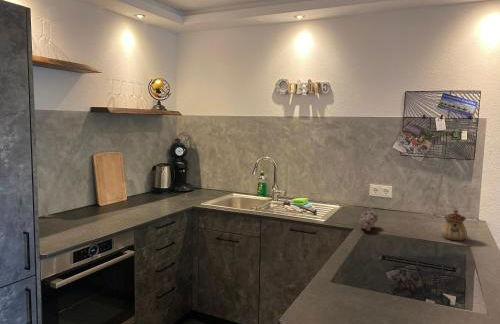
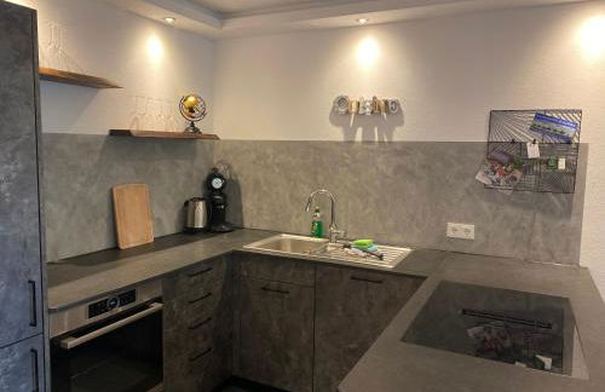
- teapot [440,209,468,242]
- fruit [358,209,379,232]
